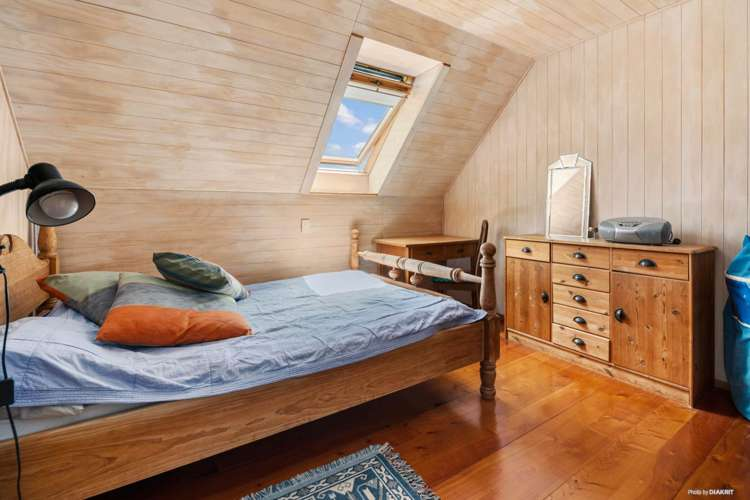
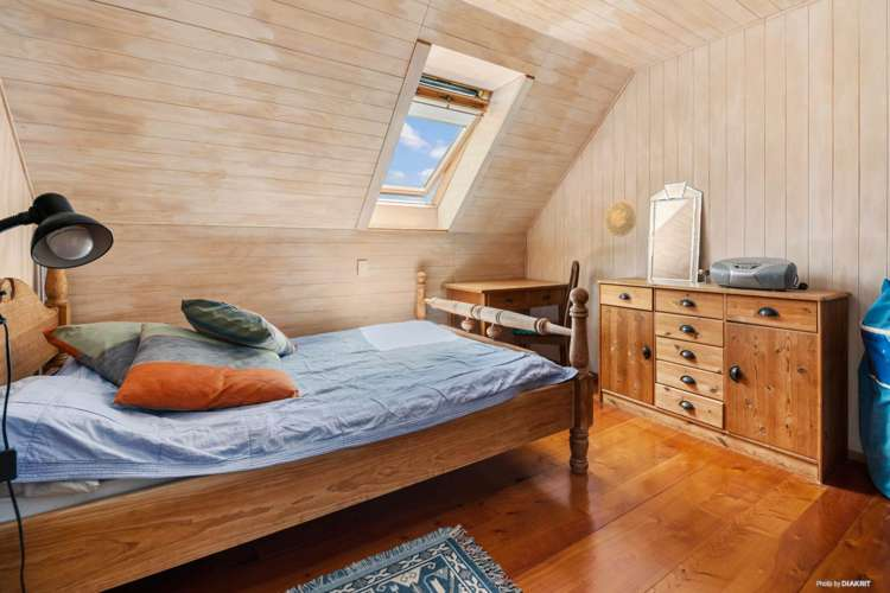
+ decorative plate [604,199,637,237]
